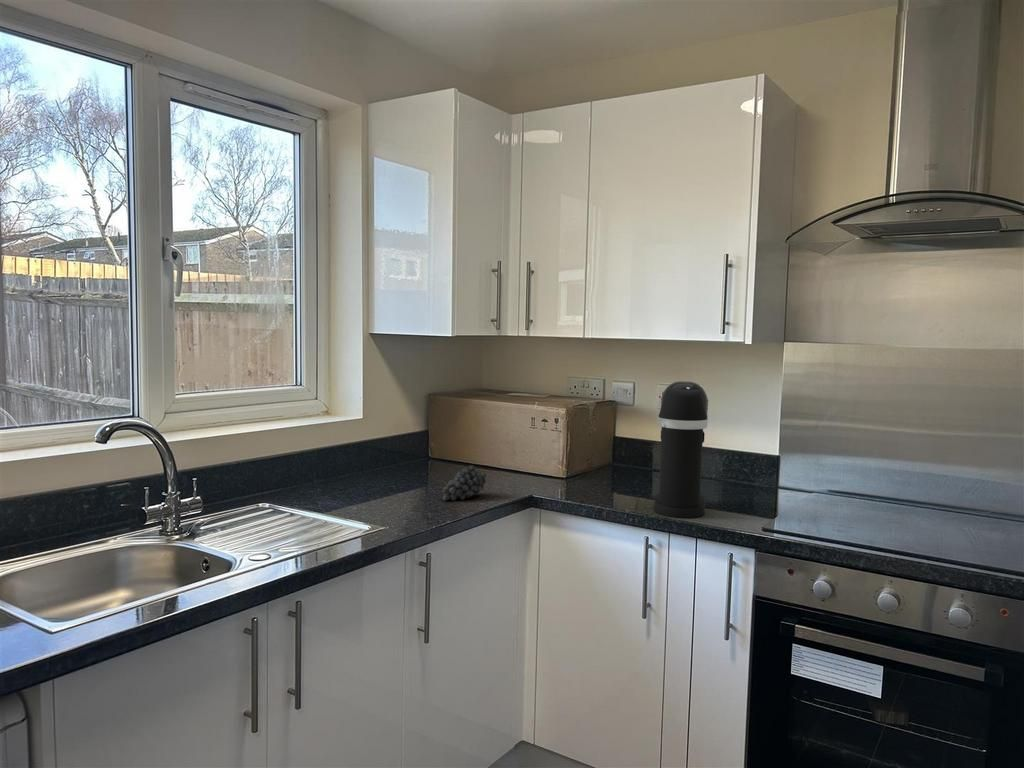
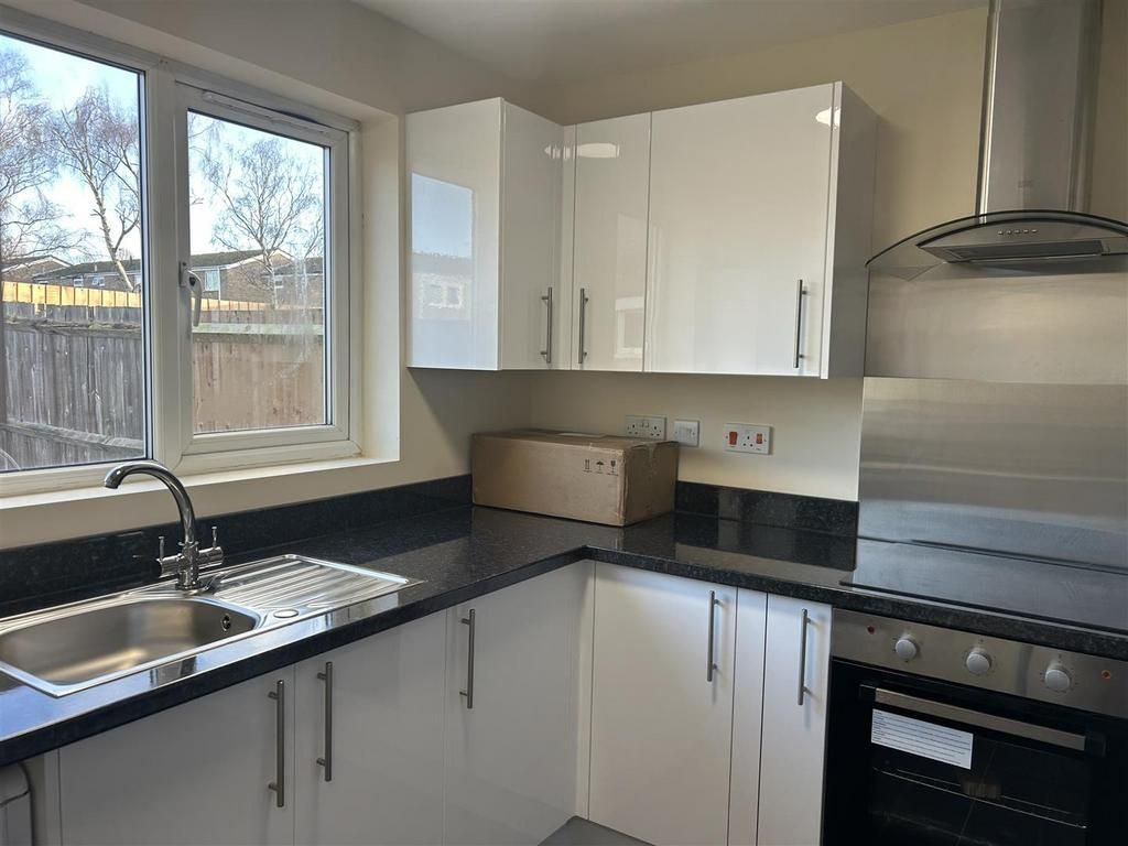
- fruit [442,464,487,502]
- coffee maker [652,380,709,519]
